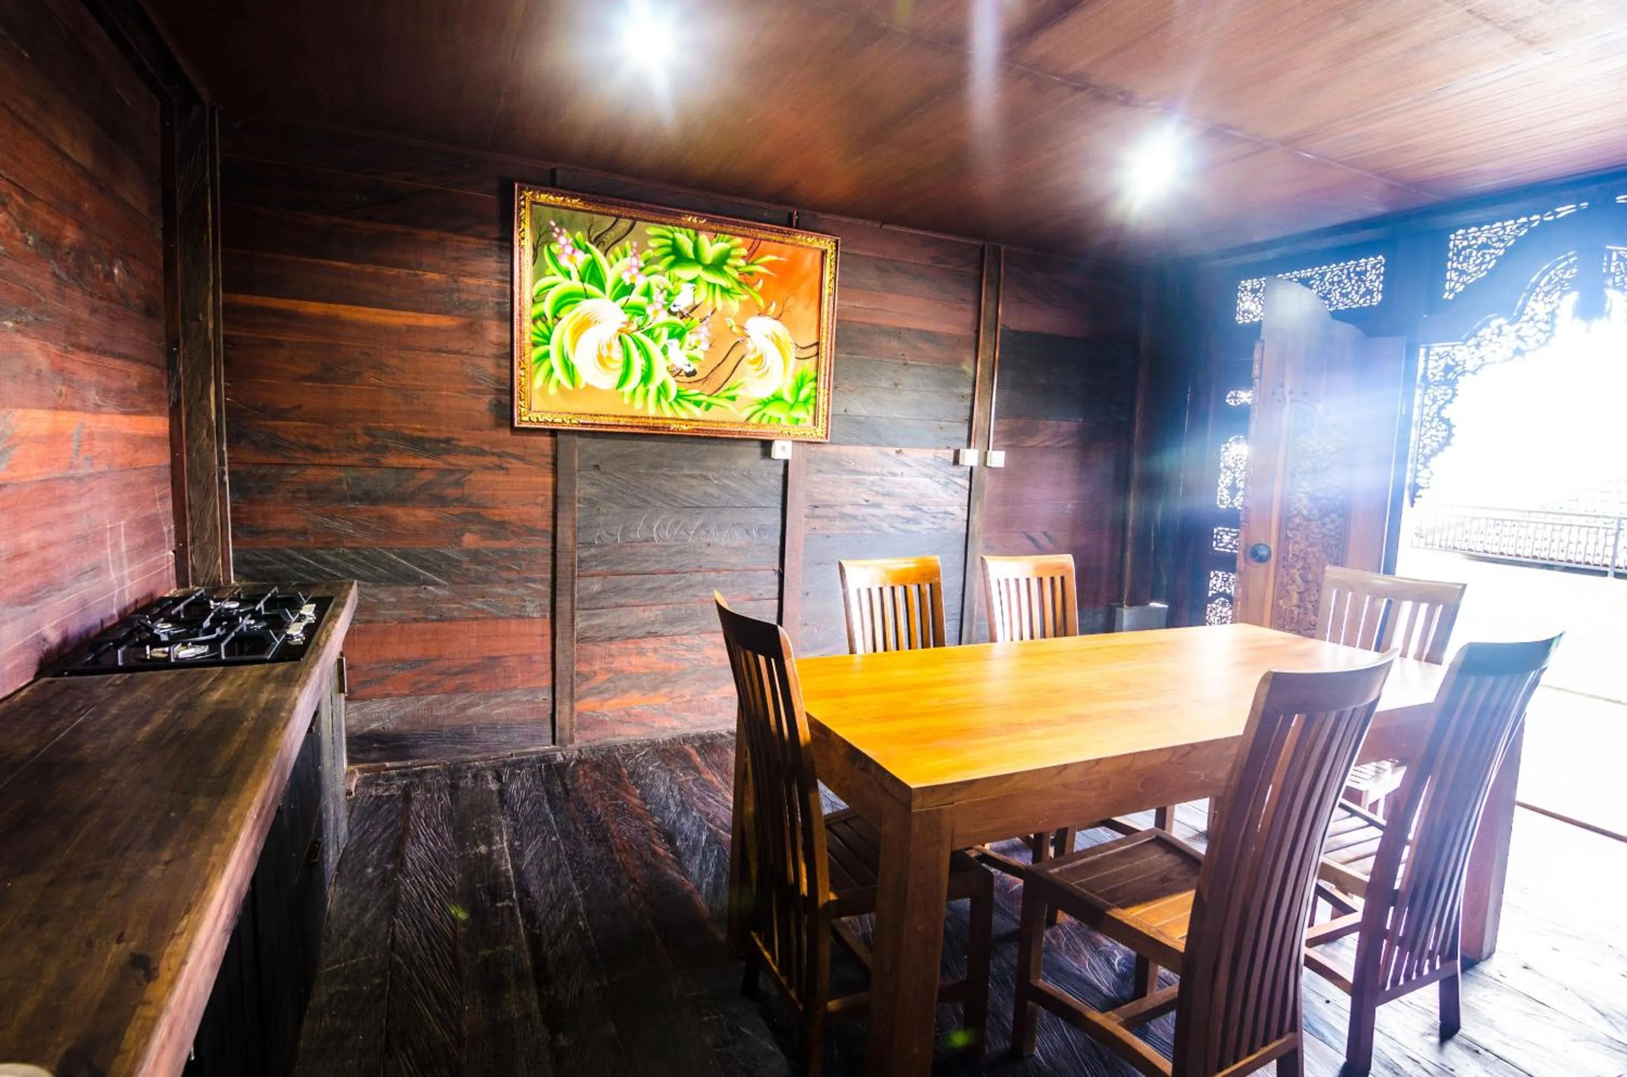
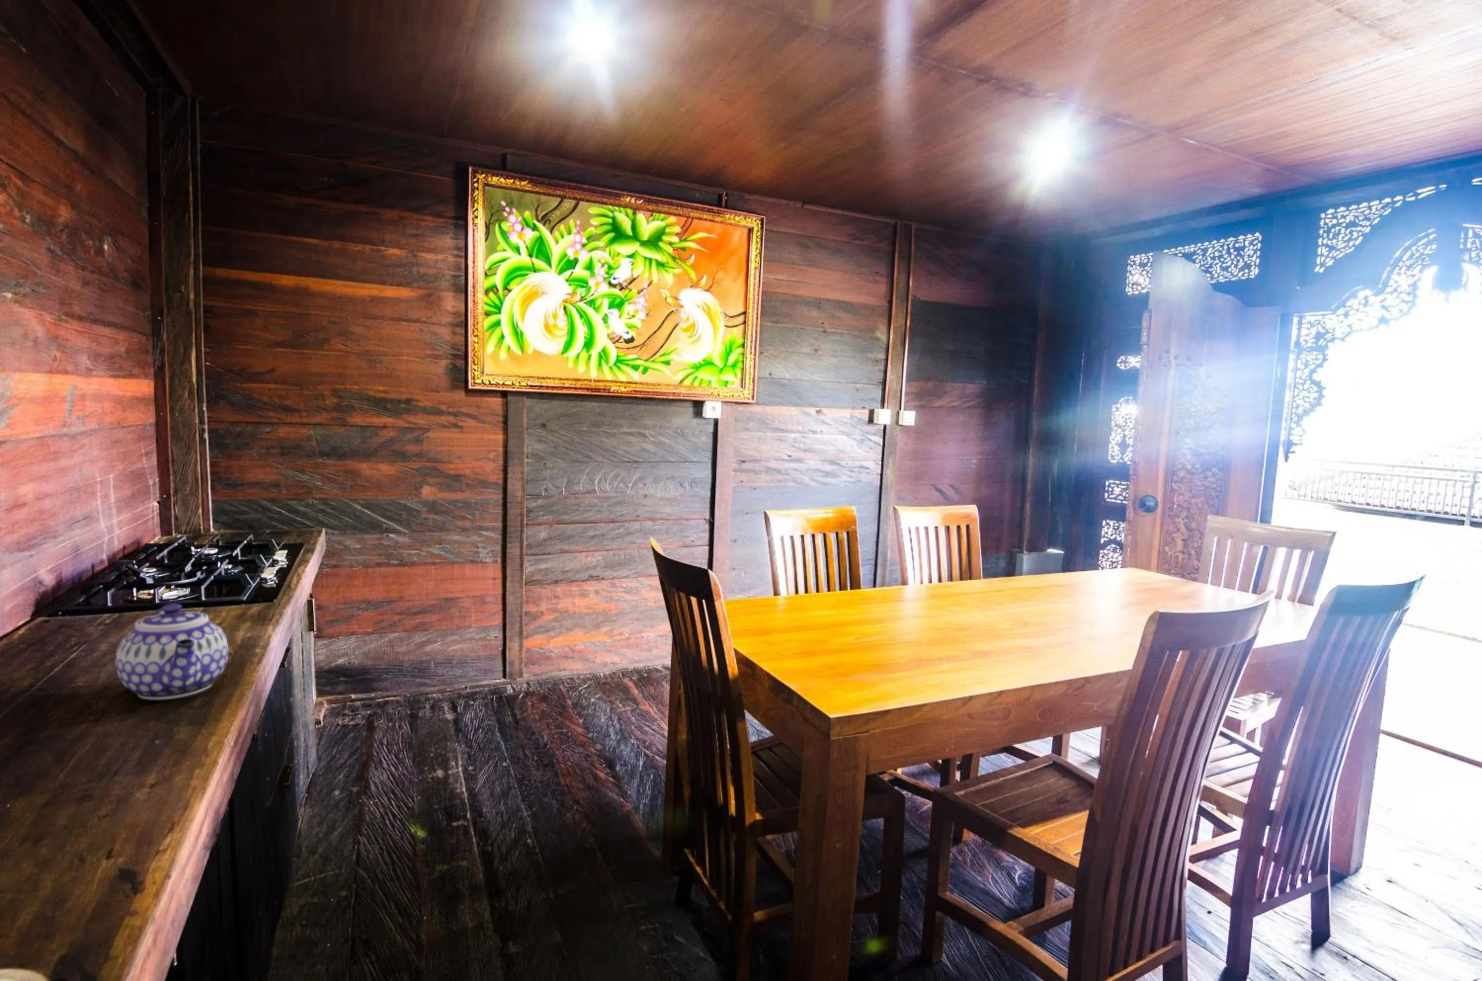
+ teapot [115,602,229,700]
